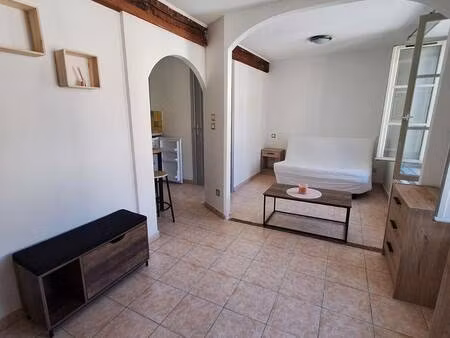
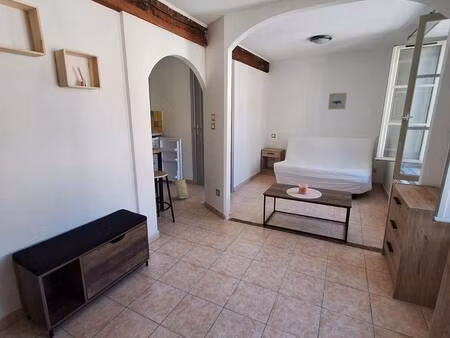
+ basket [171,176,189,200]
+ wall art [327,92,348,110]
